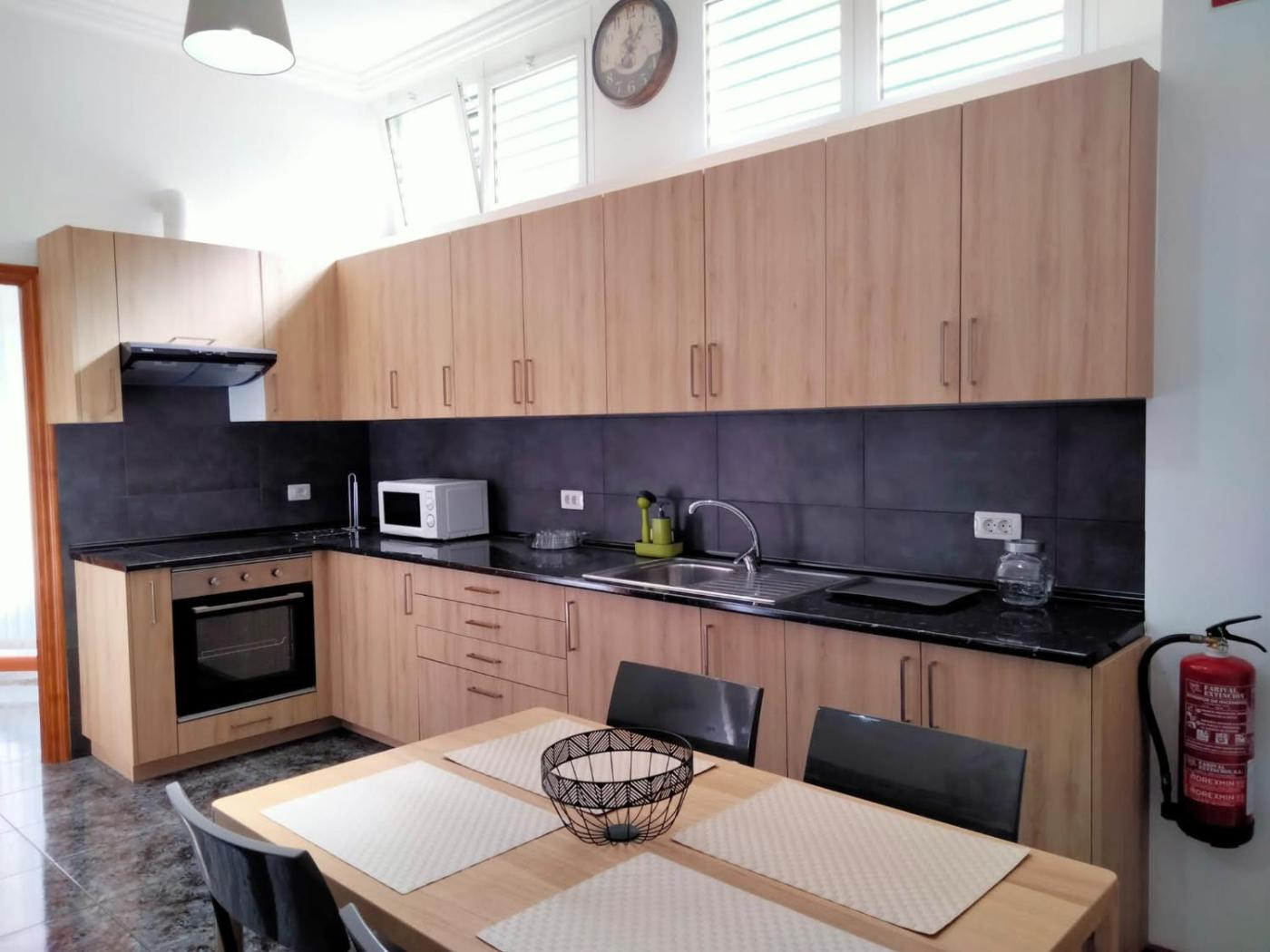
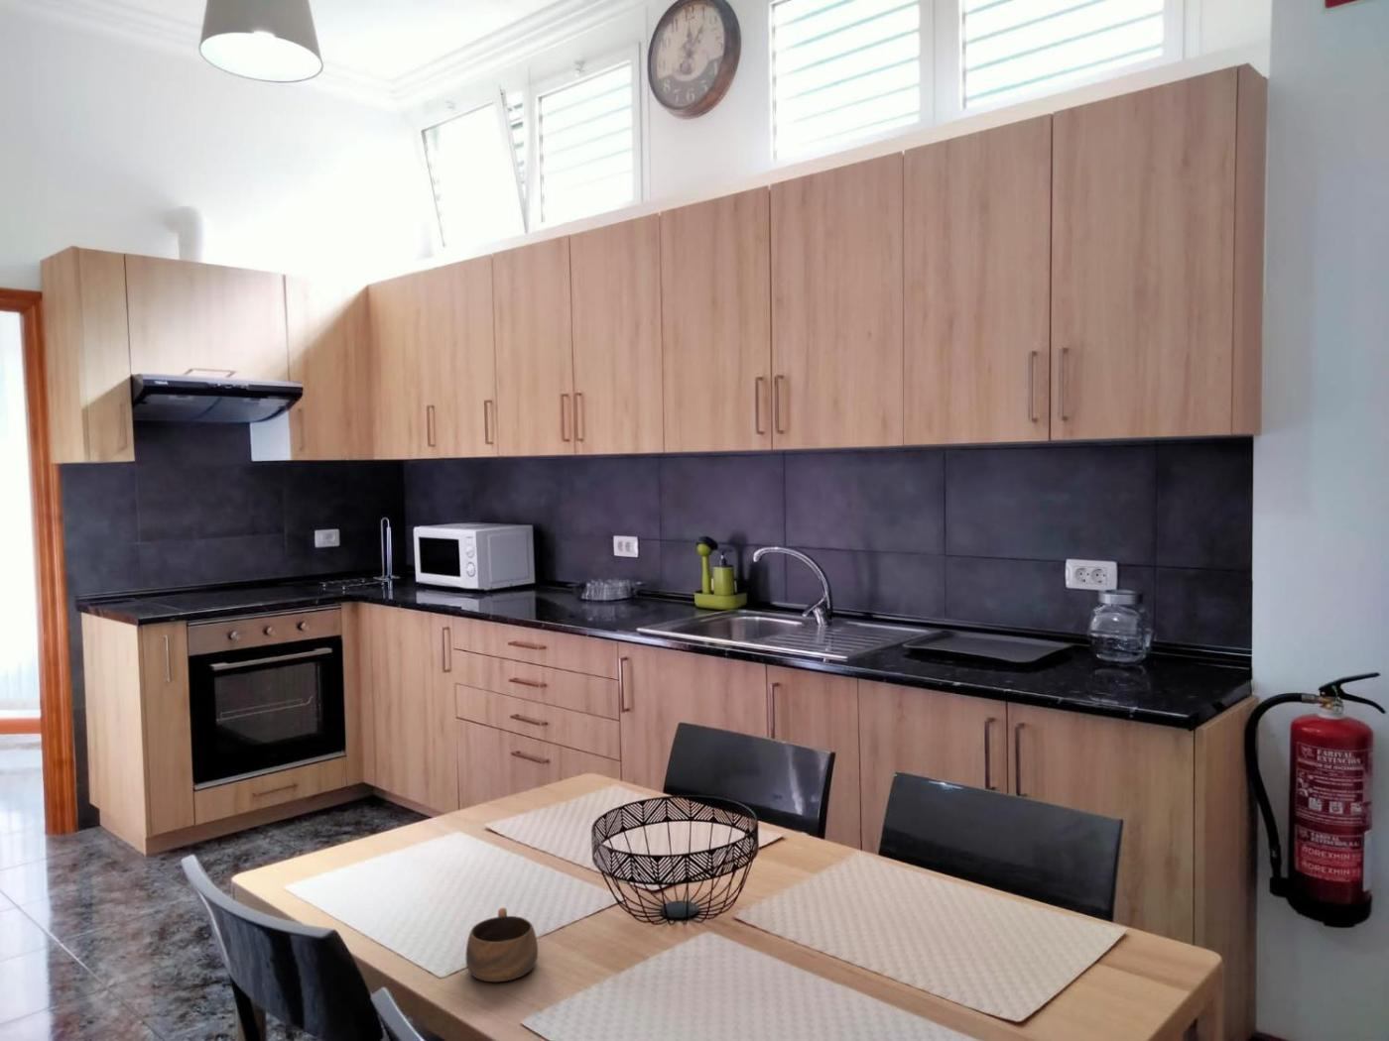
+ cup [465,908,539,983]
